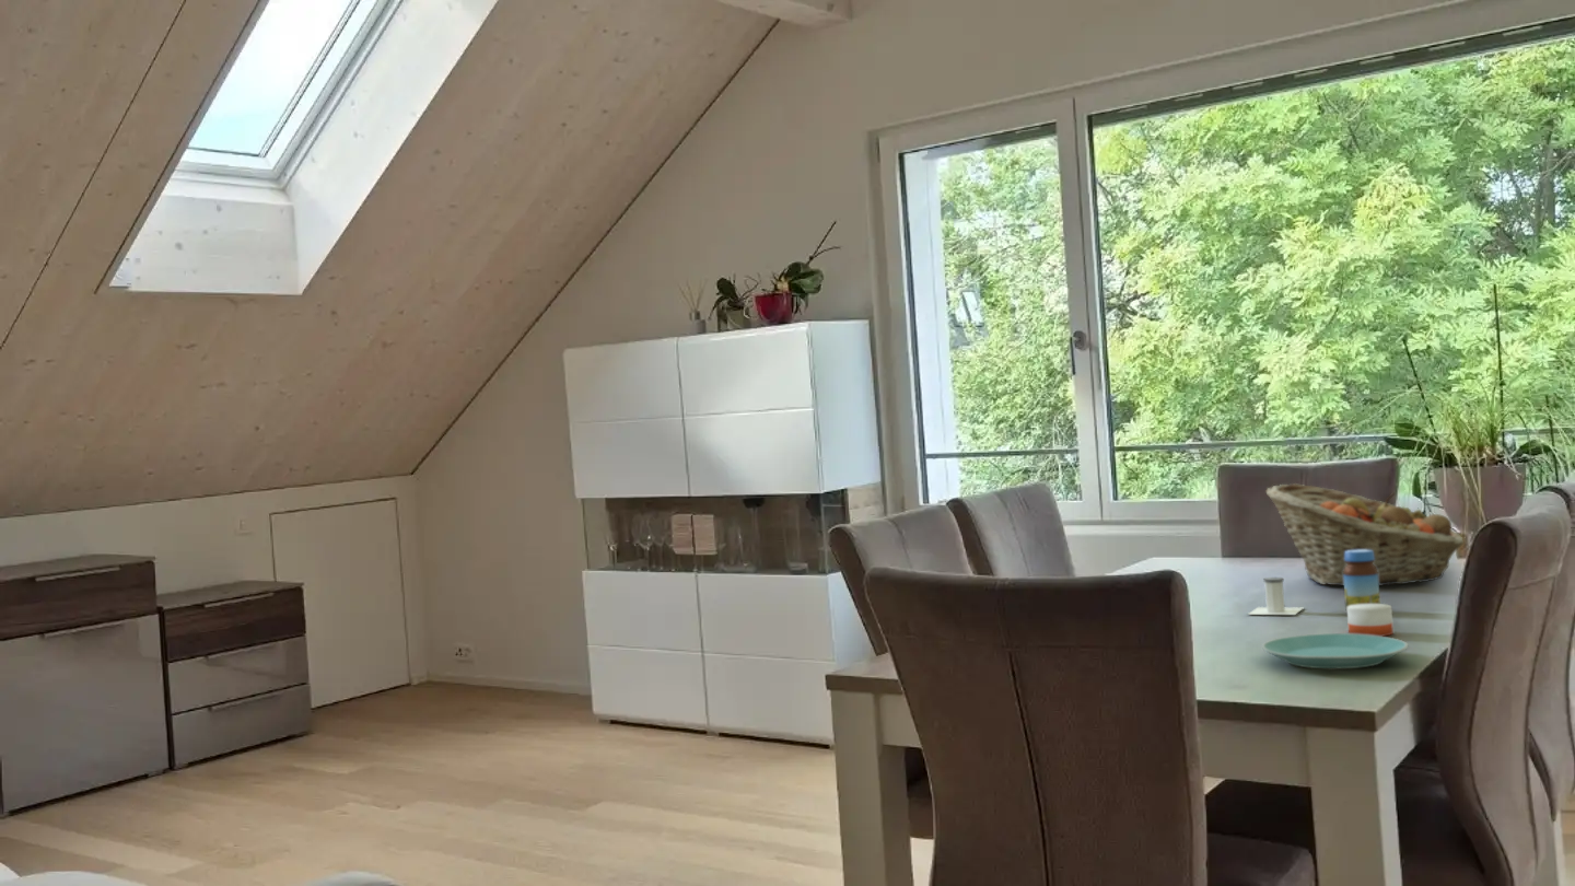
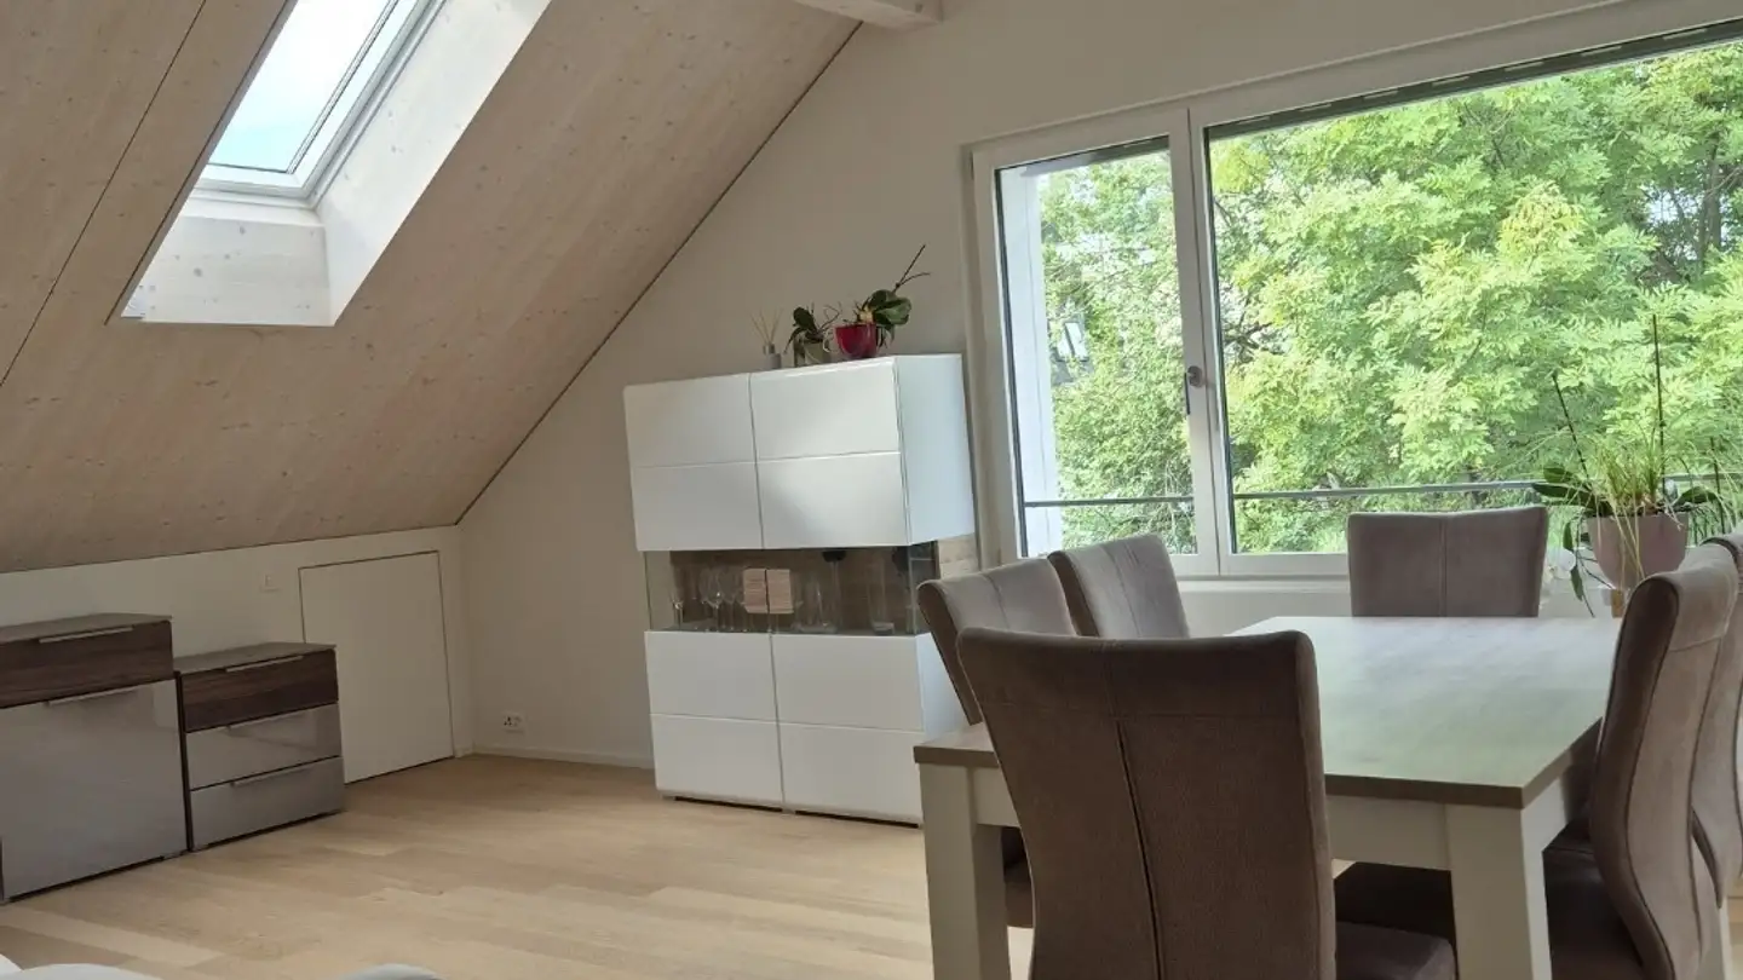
- plate [1261,632,1409,669]
- candle [1346,584,1395,637]
- jar [1343,549,1381,613]
- salt shaker [1247,576,1304,616]
- fruit basket [1265,482,1465,586]
